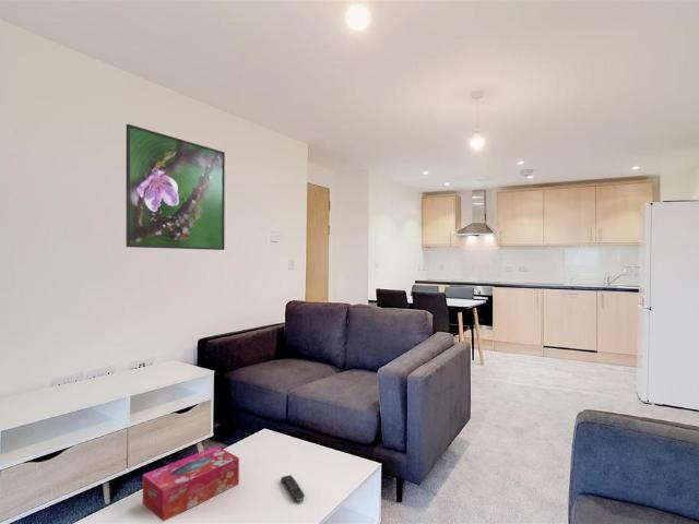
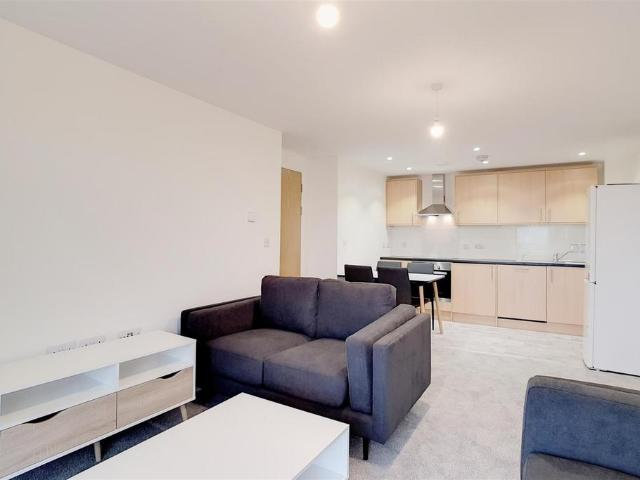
- tissue box [142,444,240,523]
- remote control [280,474,306,502]
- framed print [125,123,226,251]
